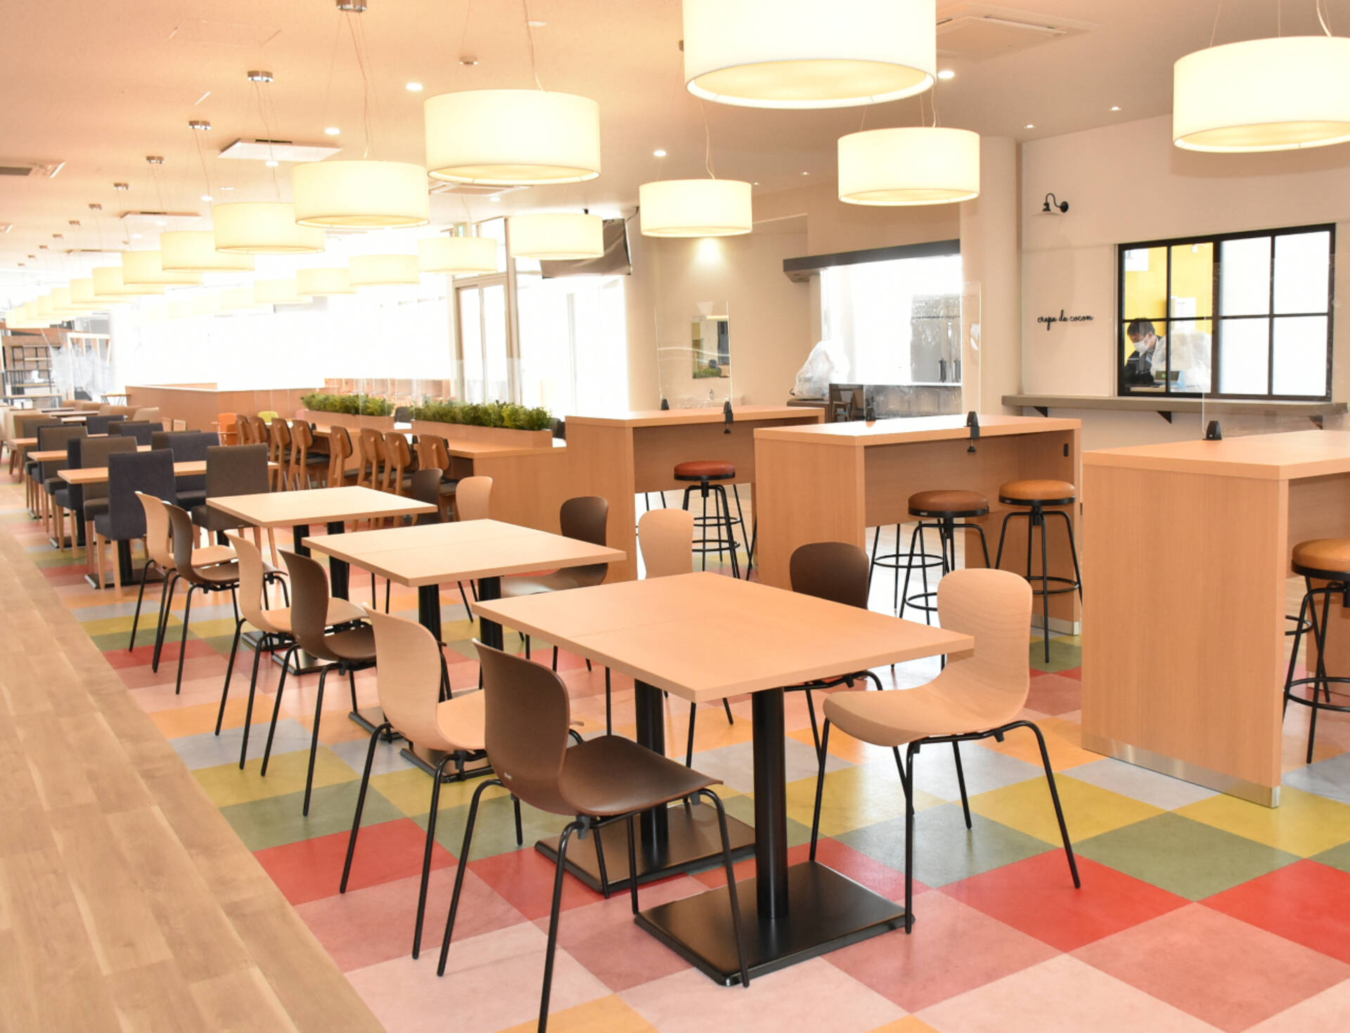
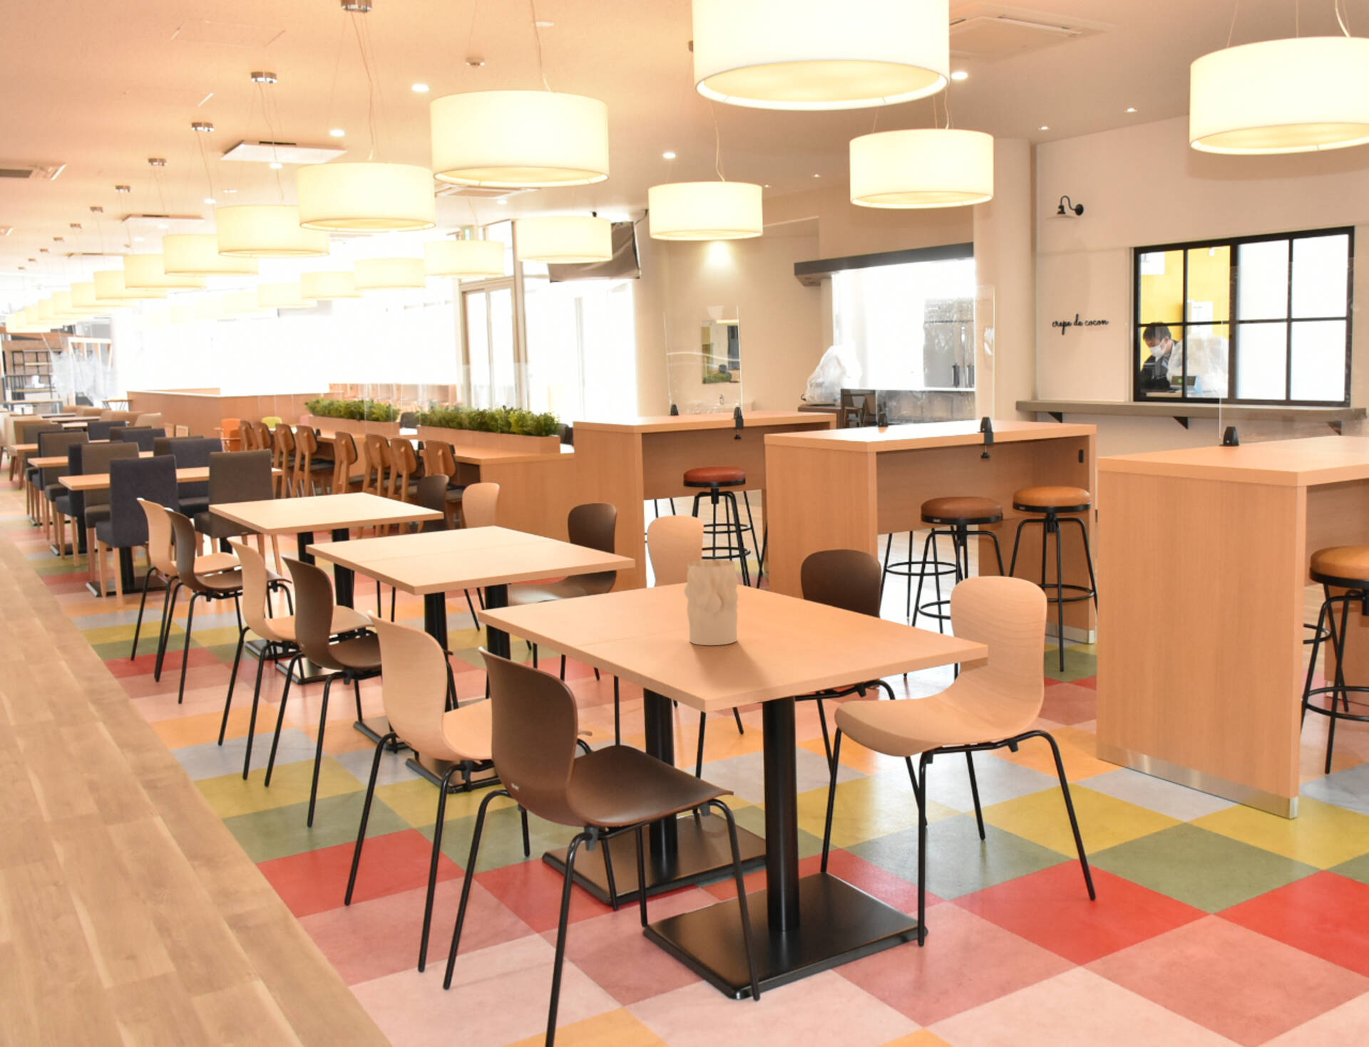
+ vase [683,559,738,646]
